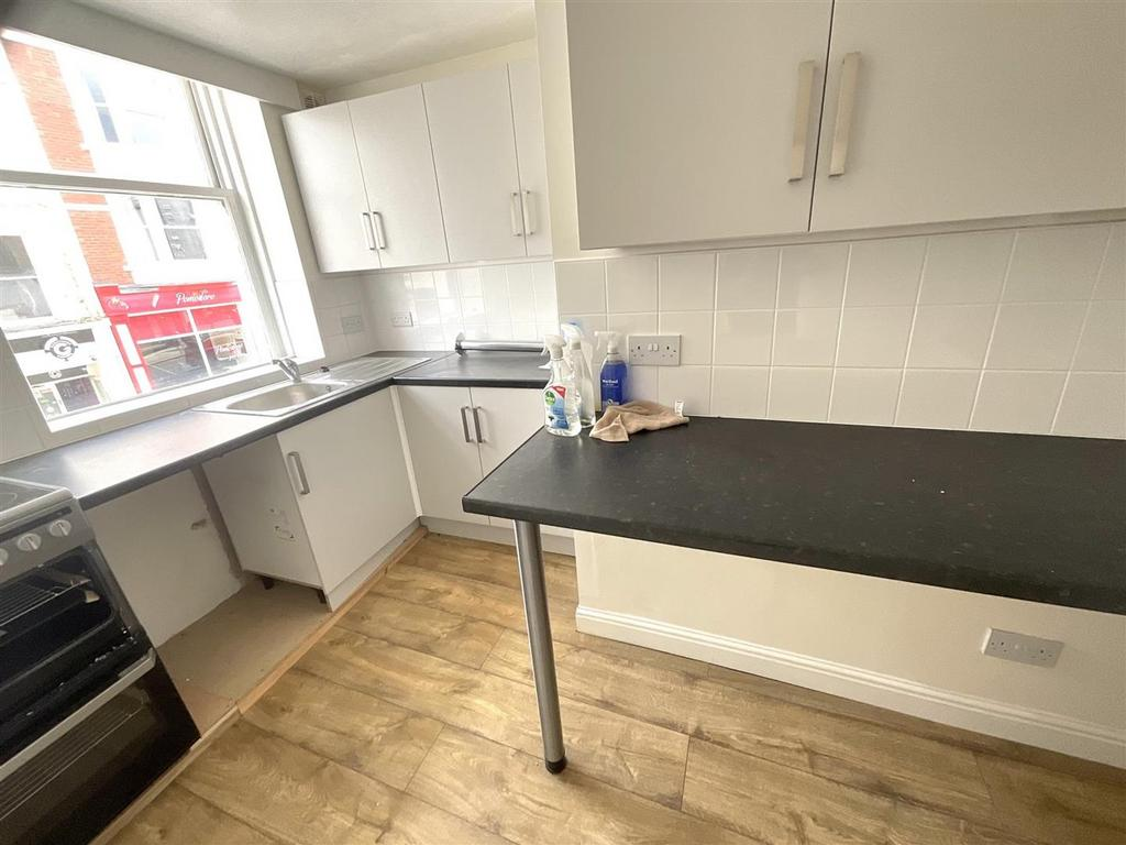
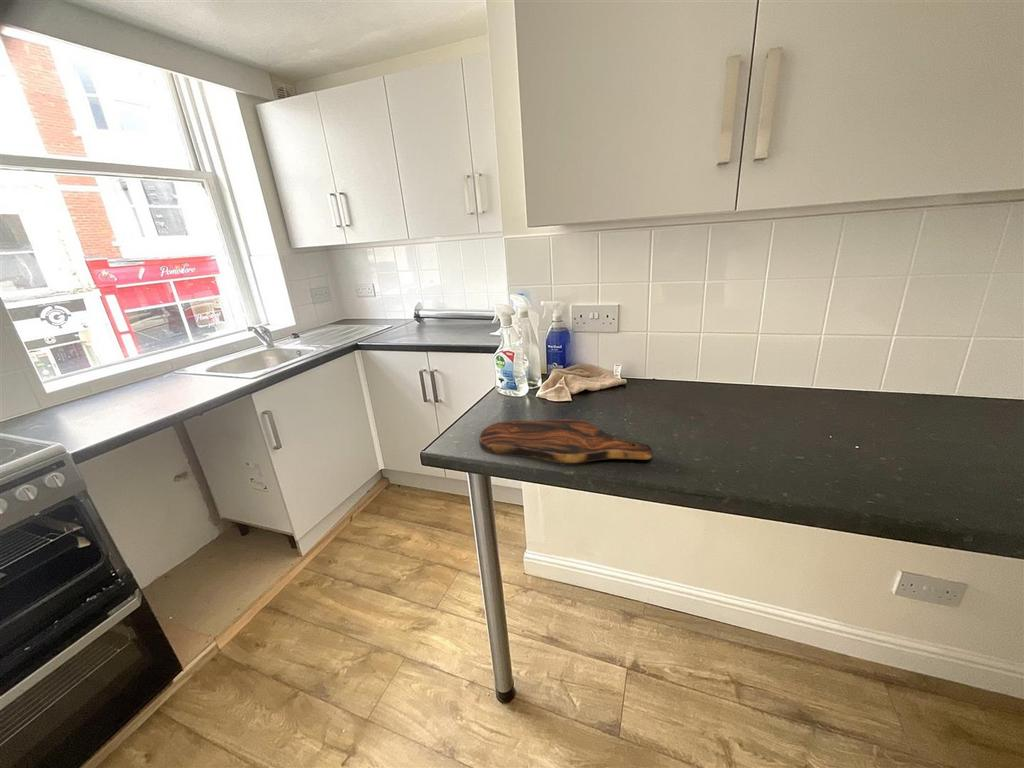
+ cutting board [478,418,654,464]
